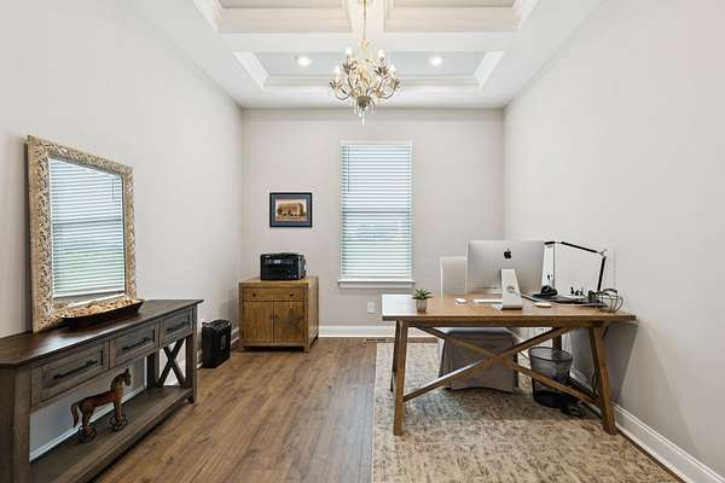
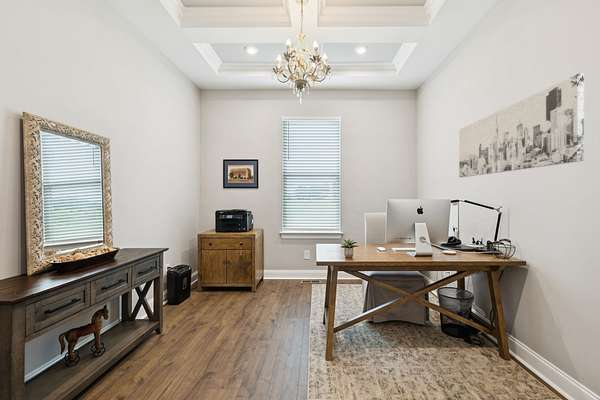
+ wall art [458,73,585,178]
